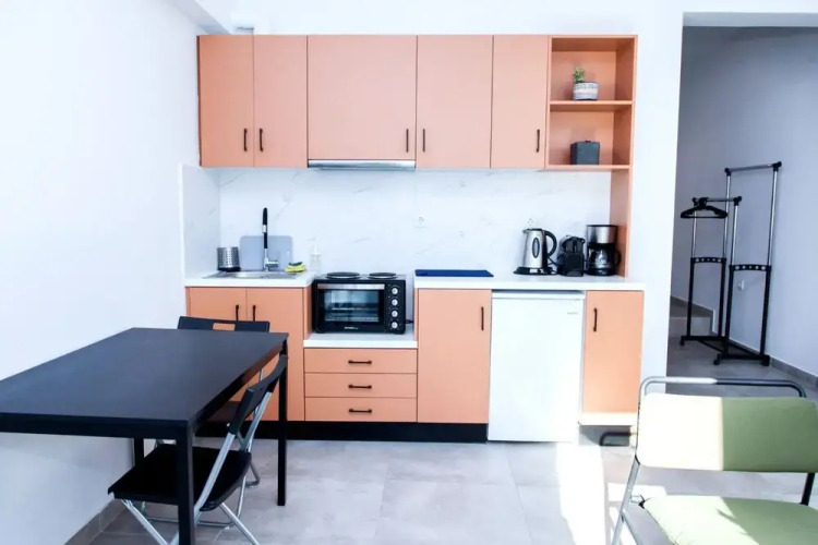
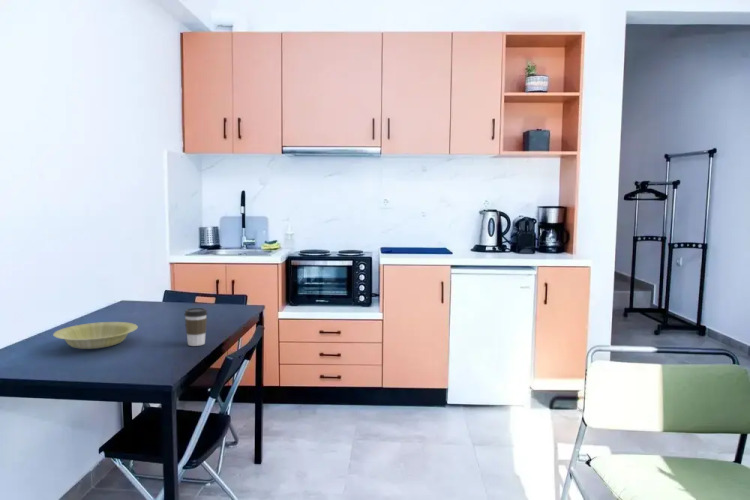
+ coffee cup [183,307,208,347]
+ bowl [52,321,139,350]
